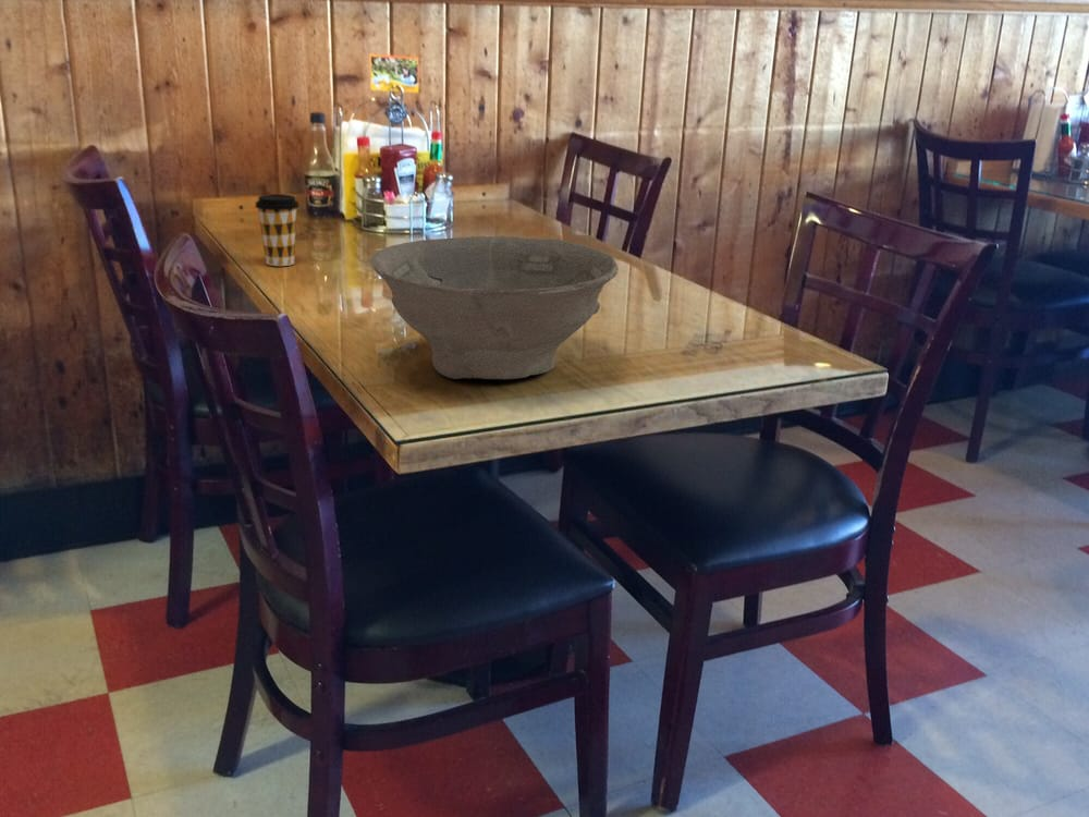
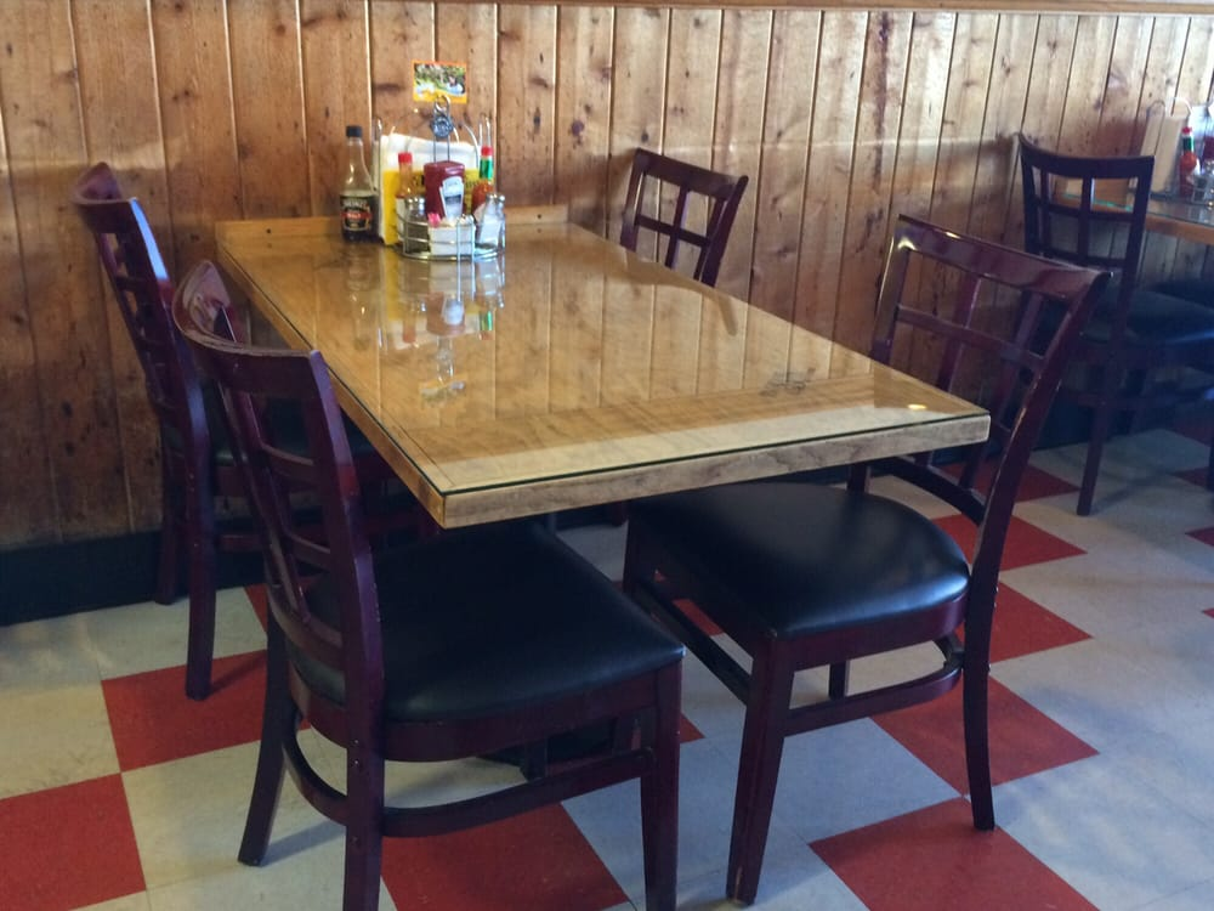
- bowl [369,234,620,380]
- coffee cup [254,193,301,267]
